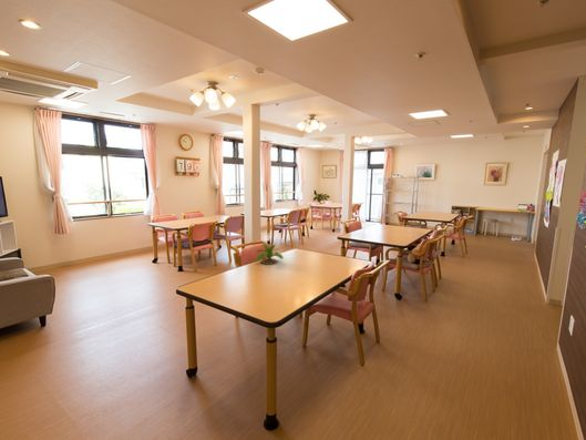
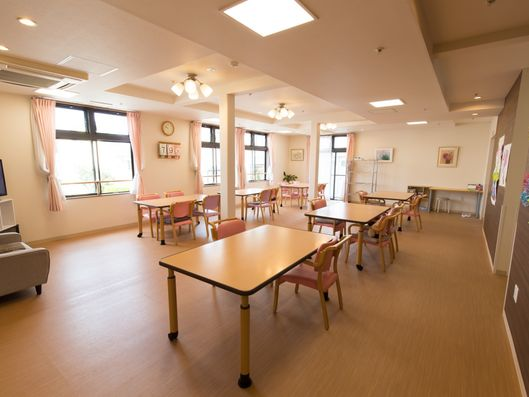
- potted flower [255,232,285,266]
